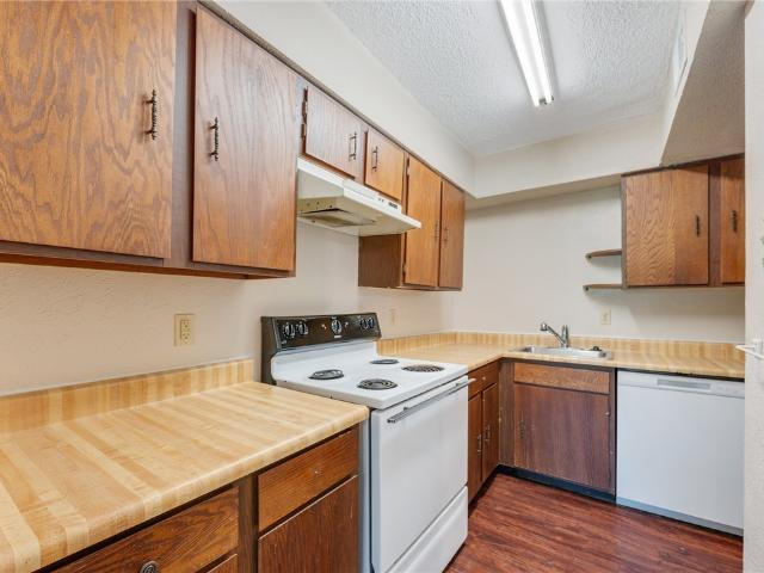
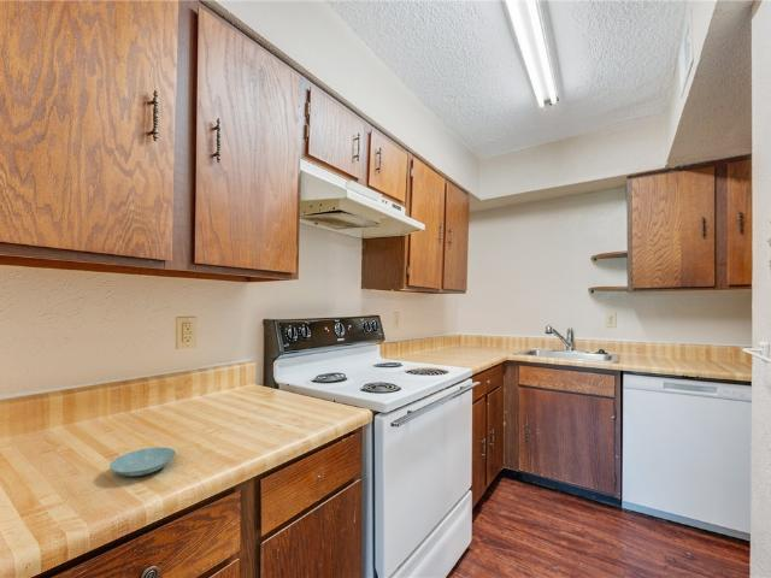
+ saucer [108,447,177,477]
